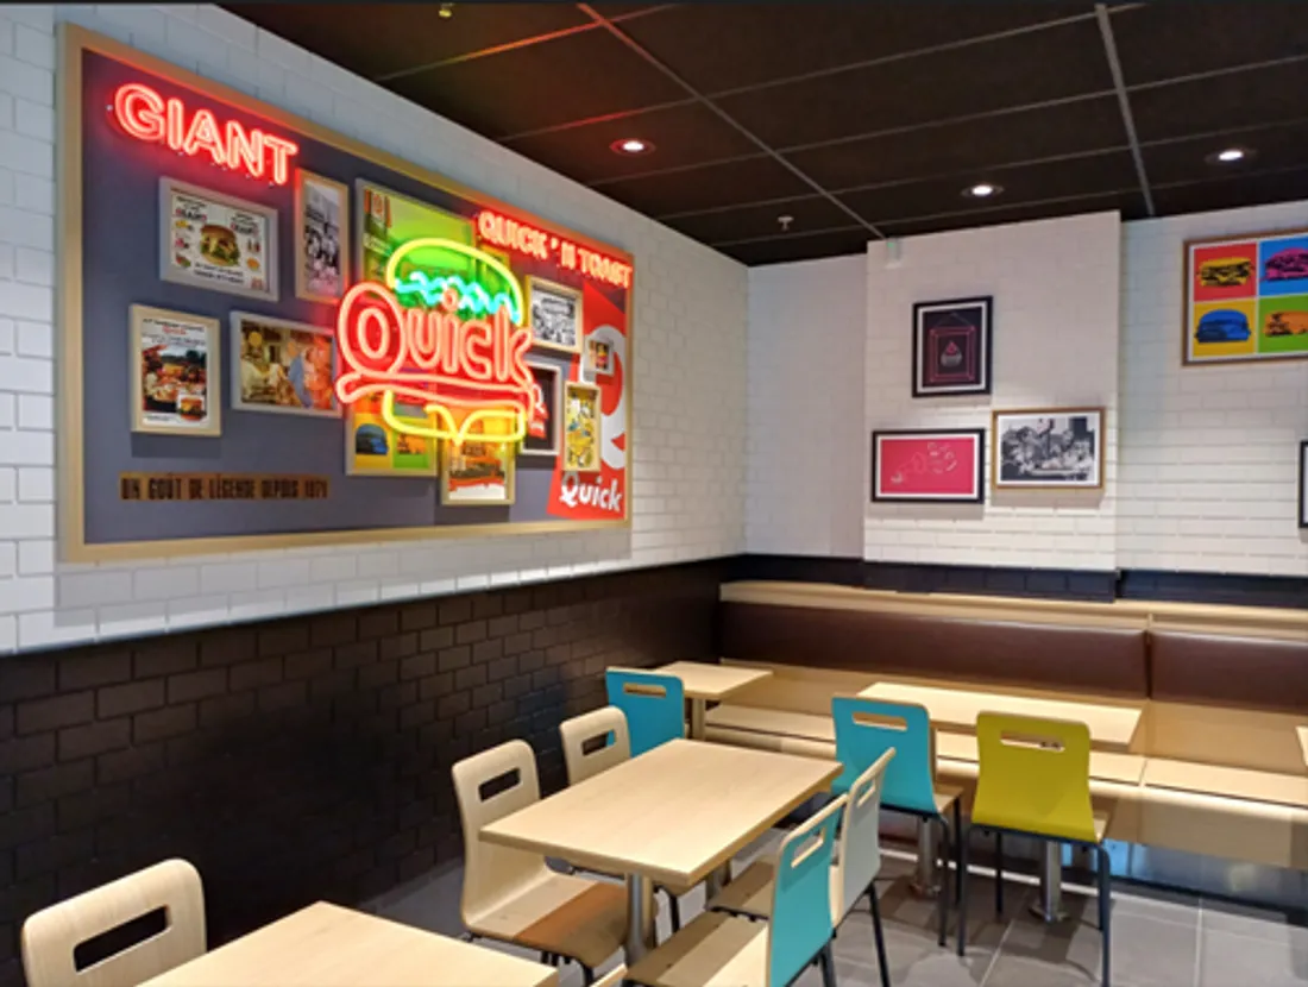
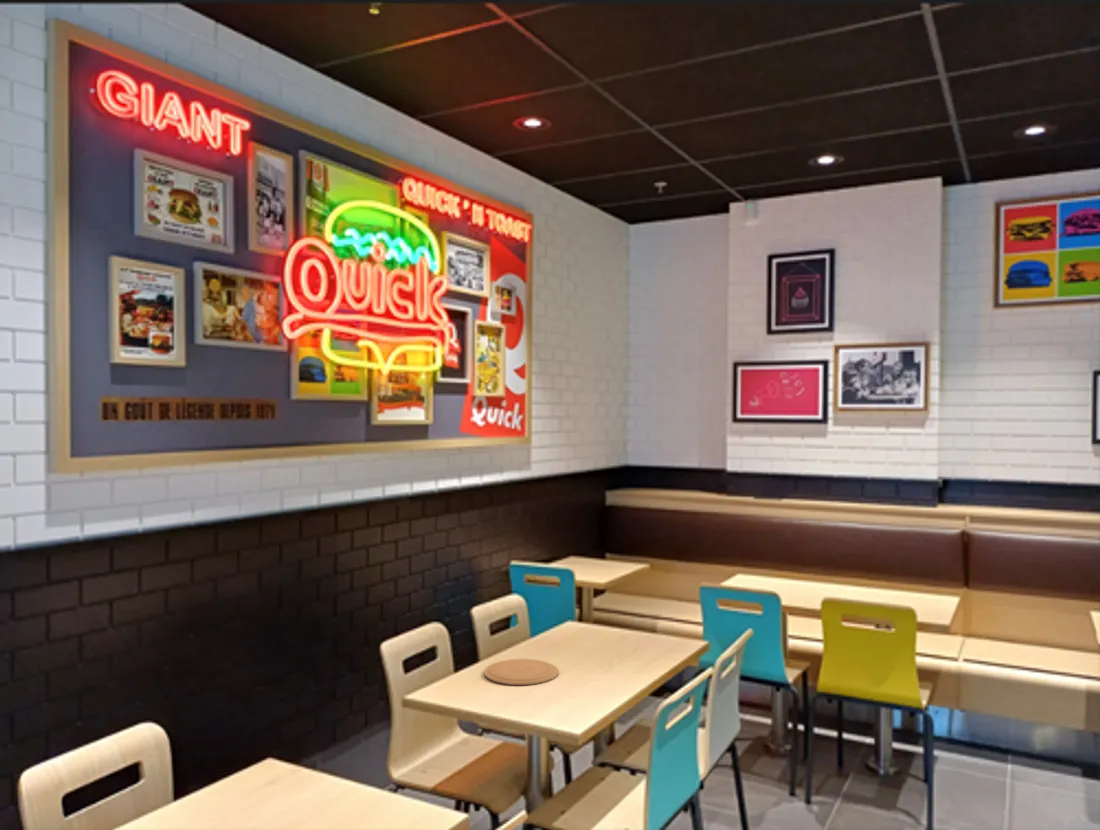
+ plate [483,658,560,686]
